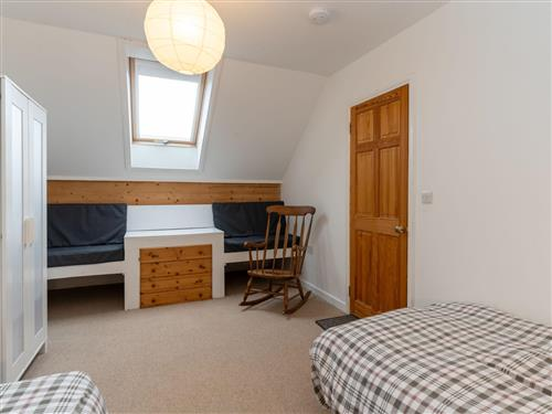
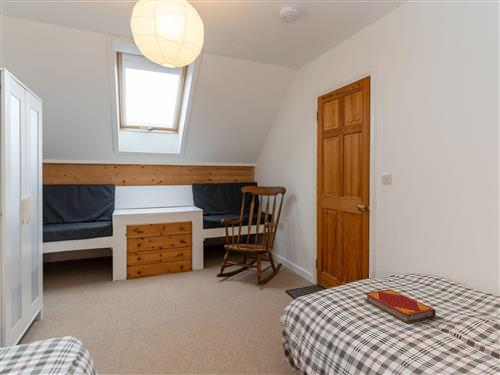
+ hardback book [363,288,437,324]
